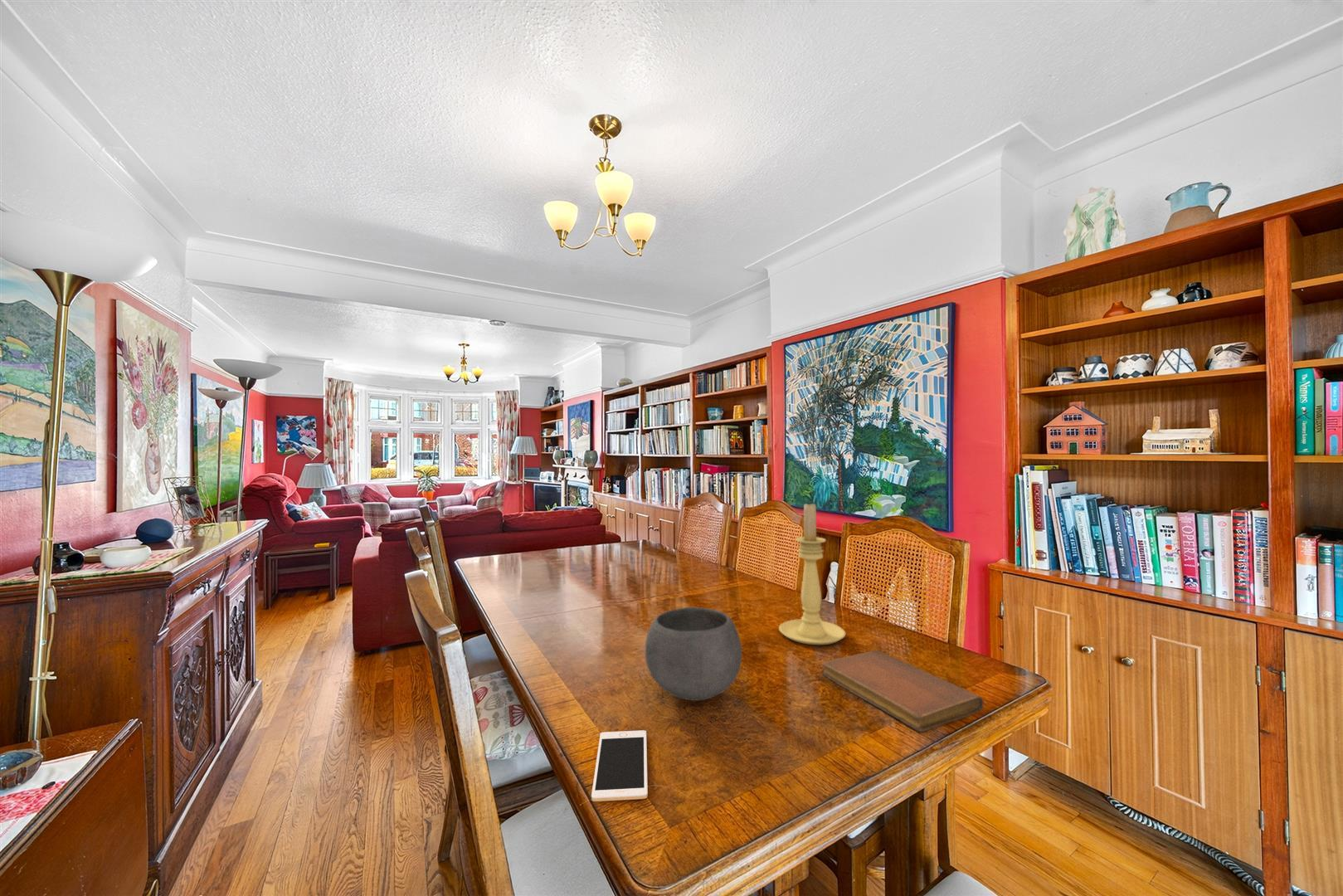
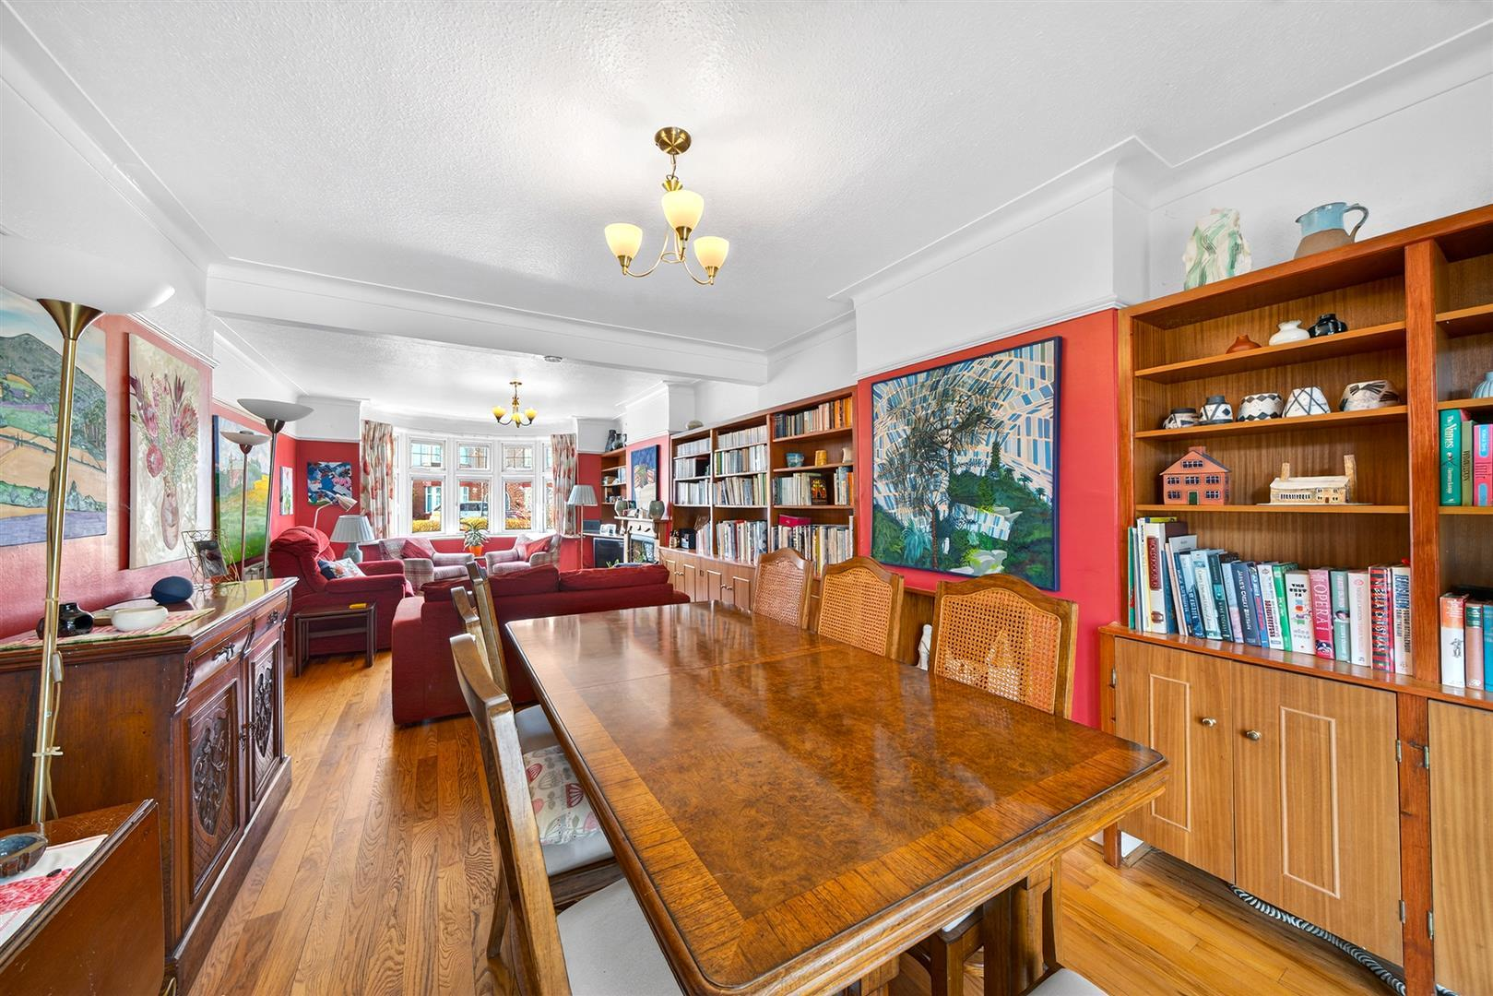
- candle holder [778,501,846,645]
- bowl [645,606,742,702]
- notebook [821,650,985,733]
- cell phone [591,729,649,802]
